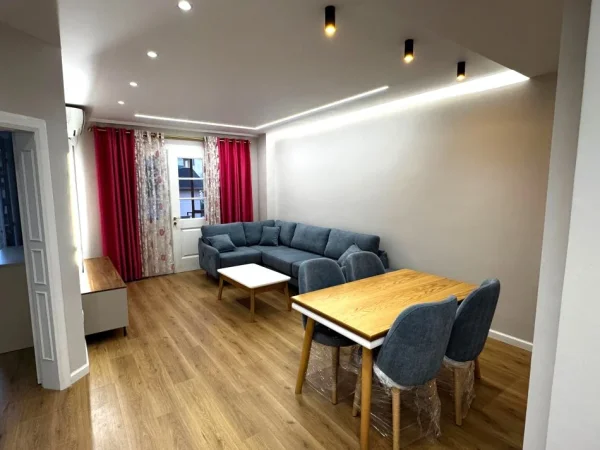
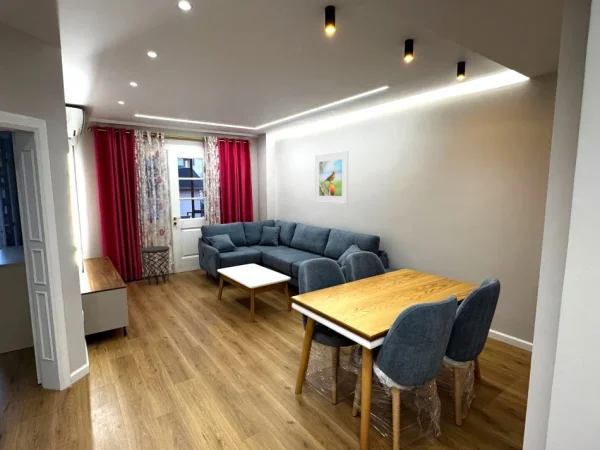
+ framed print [314,150,349,205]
+ side table [139,245,170,286]
